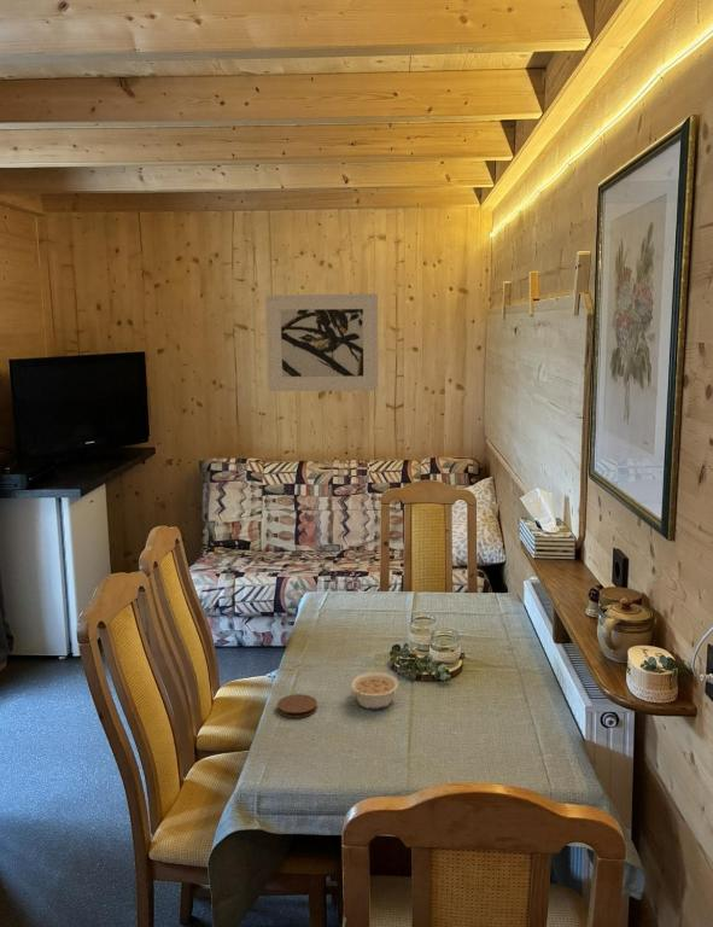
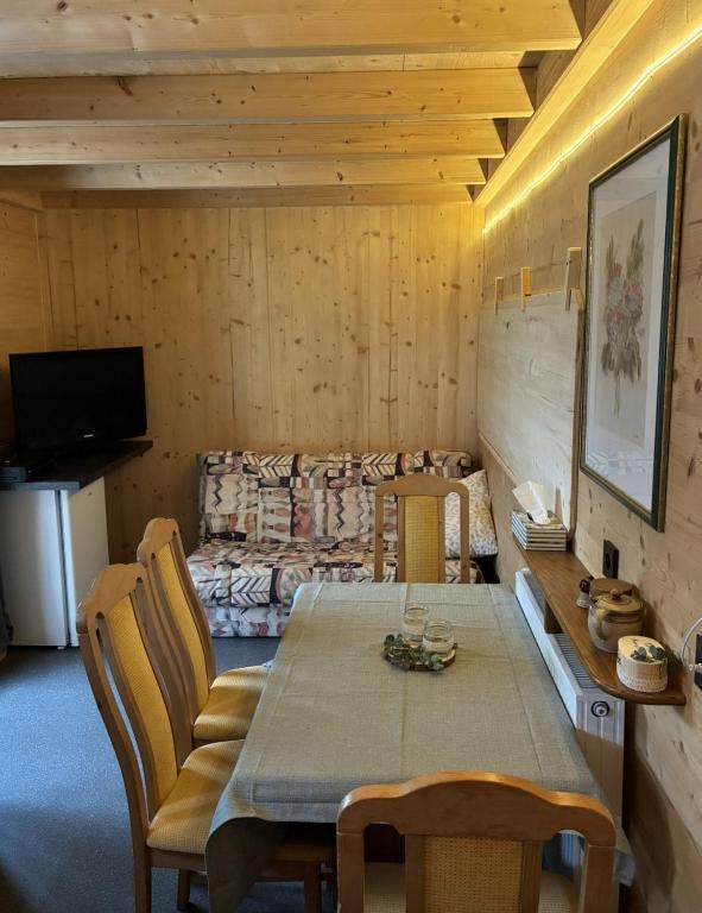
- coaster [276,693,318,719]
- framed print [264,293,379,392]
- legume [350,671,399,711]
